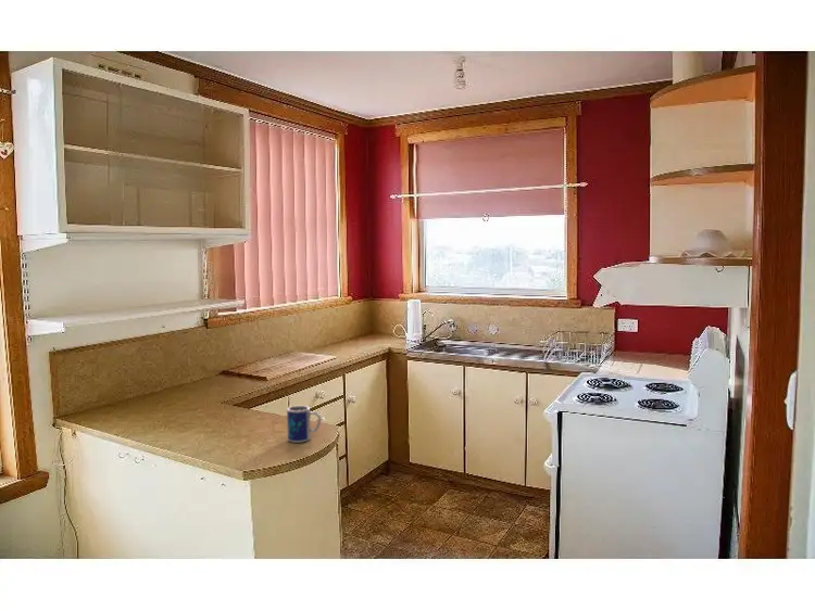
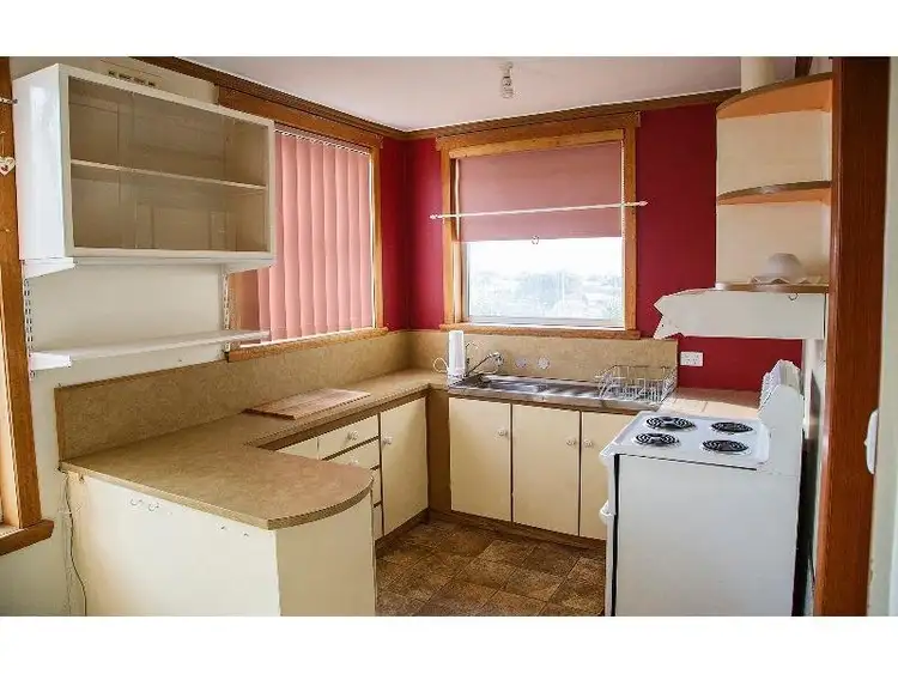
- mug [286,405,322,444]
